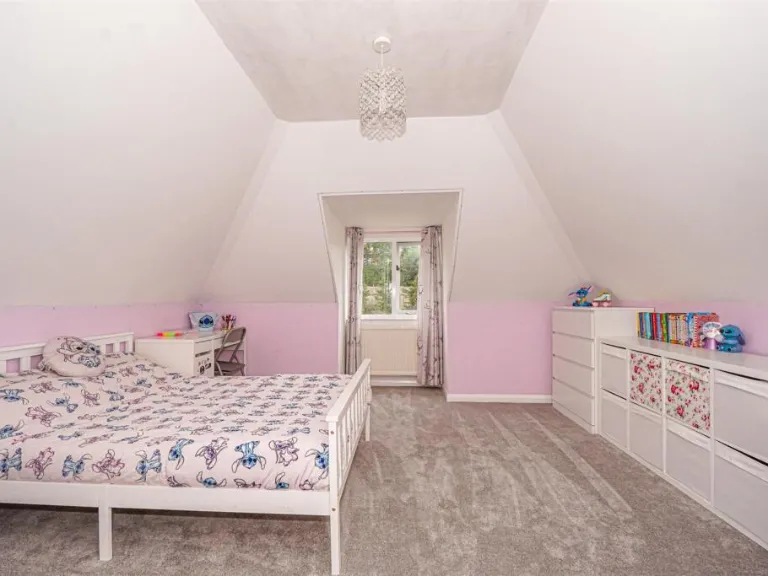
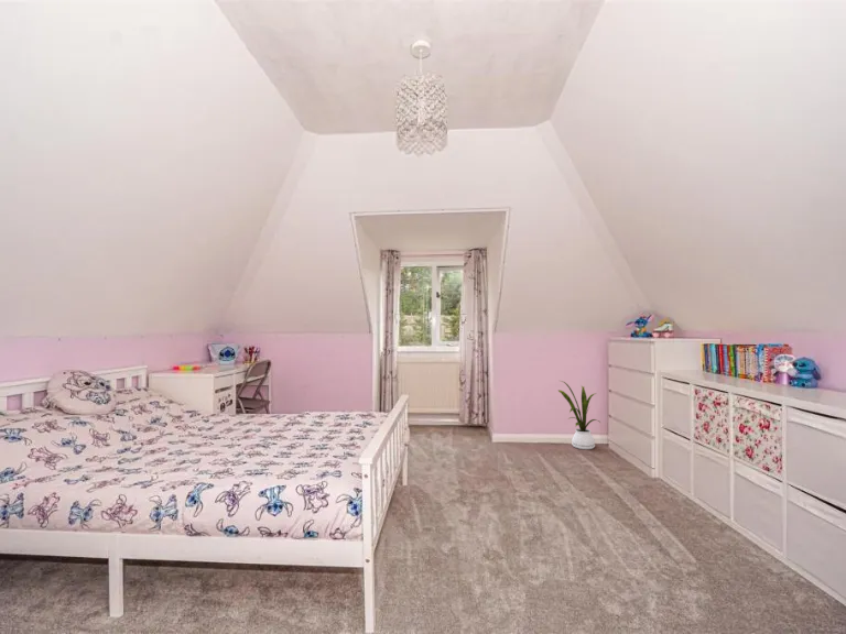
+ house plant [557,380,601,450]
